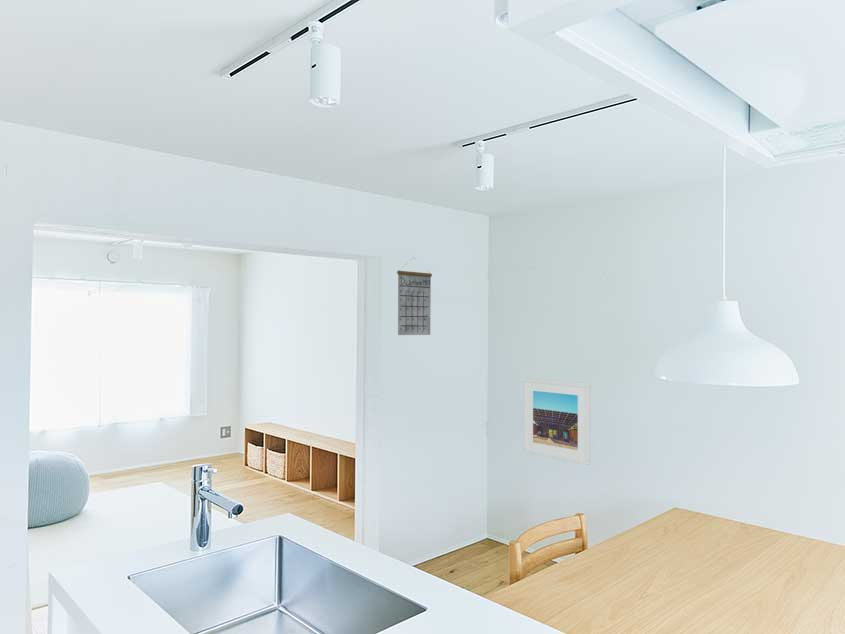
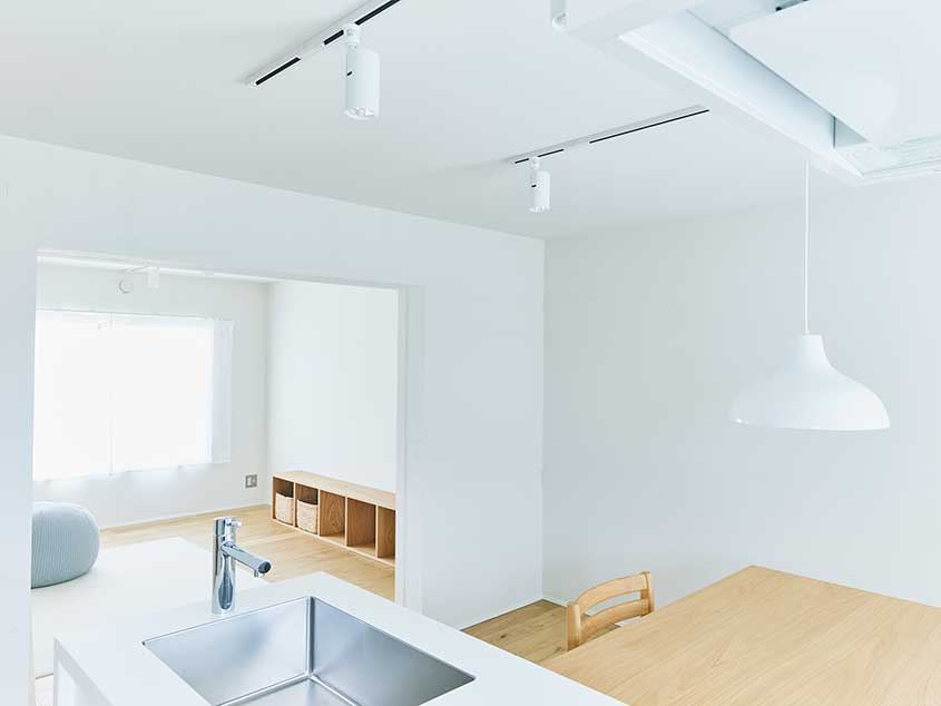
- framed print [522,377,591,466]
- calendar [396,256,433,336]
